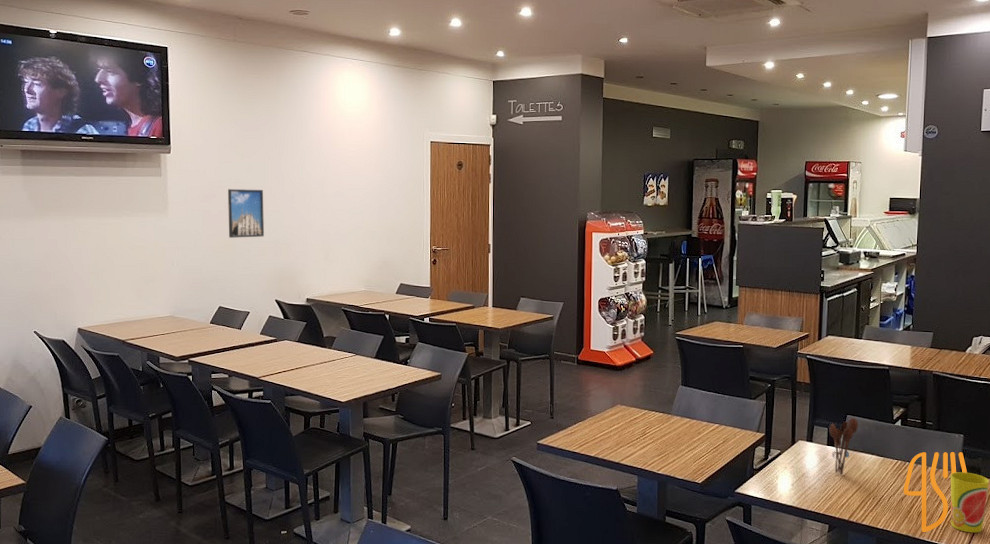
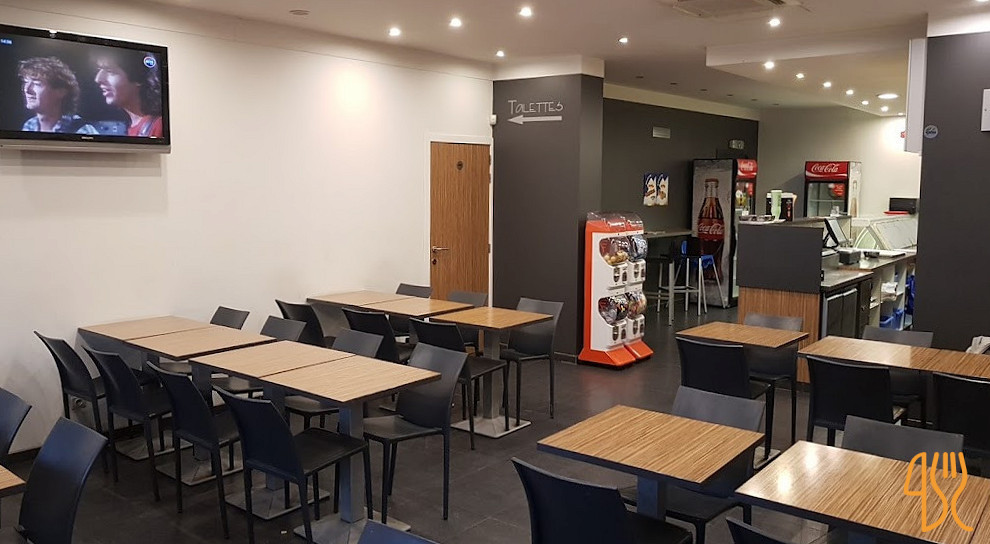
- utensil holder [828,417,859,475]
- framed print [227,188,265,239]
- cup [950,471,990,534]
